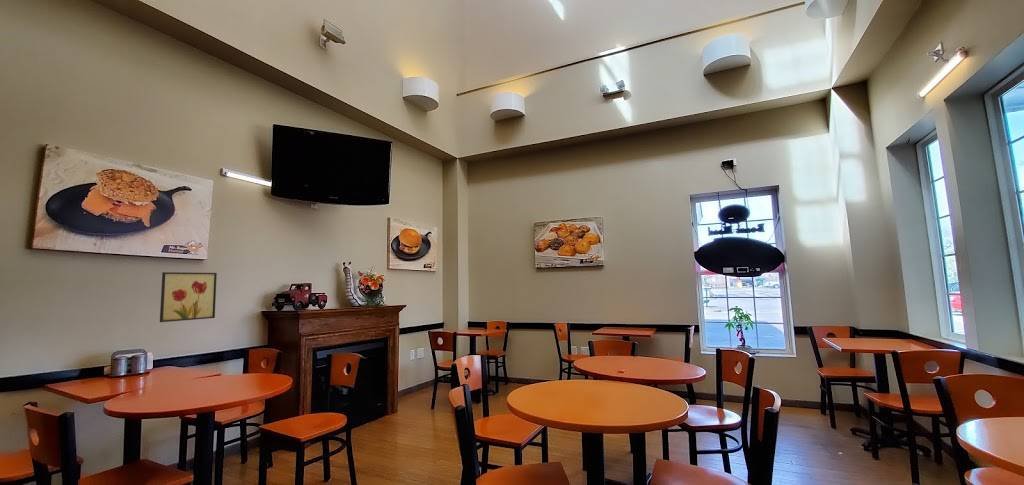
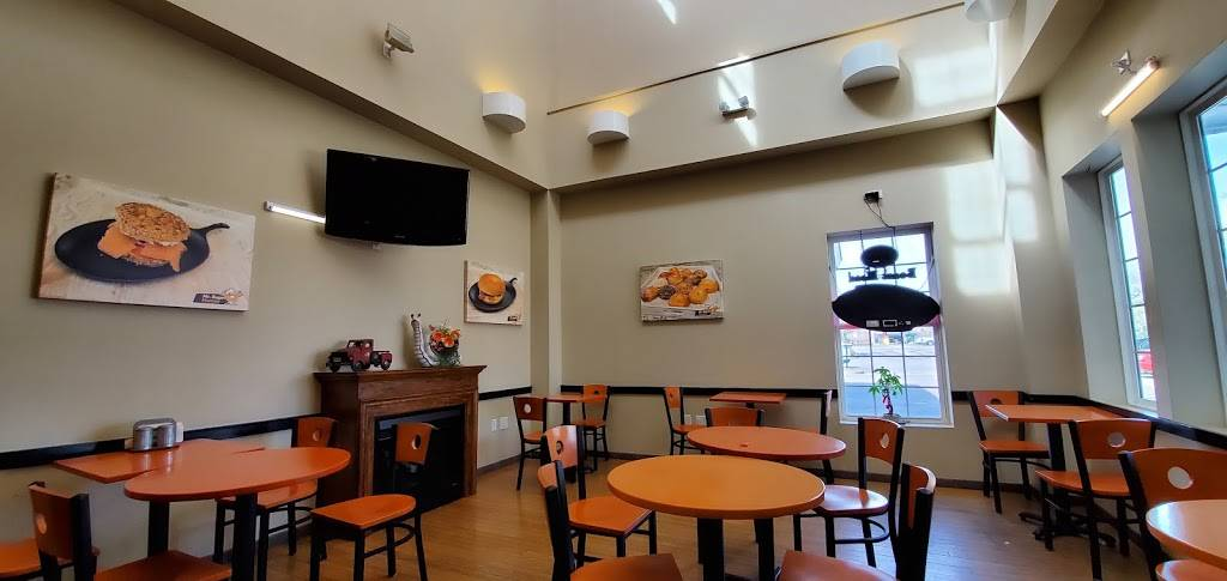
- wall art [159,271,218,323]
